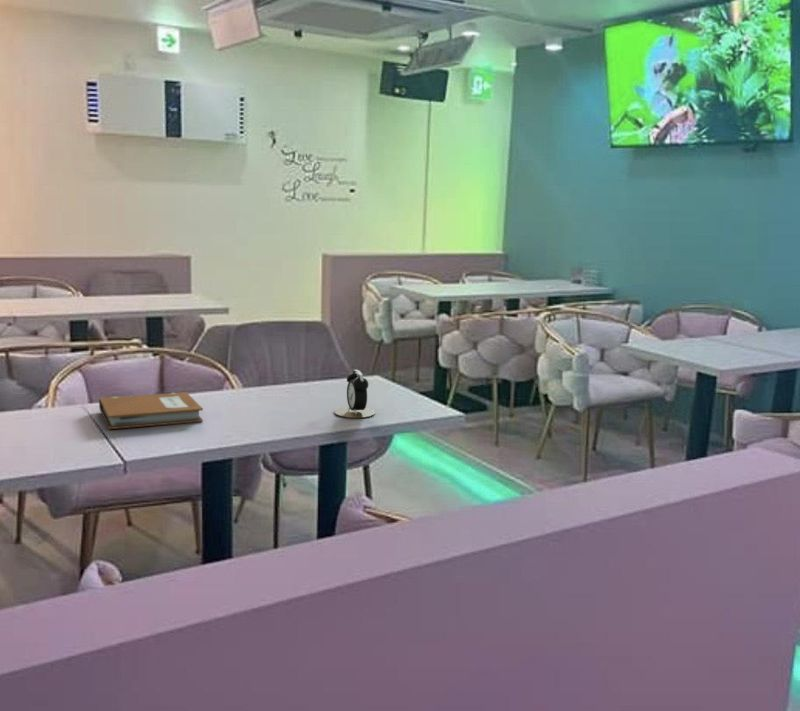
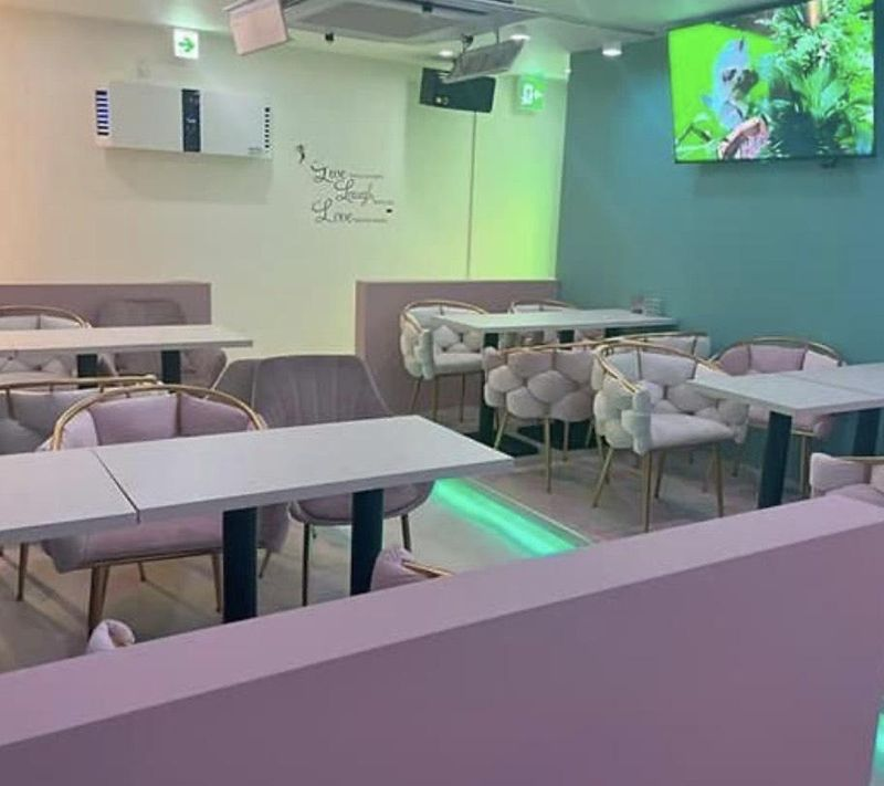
- alarm clock [333,369,376,419]
- notebook [98,391,204,430]
